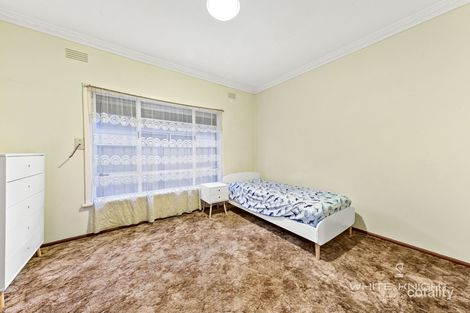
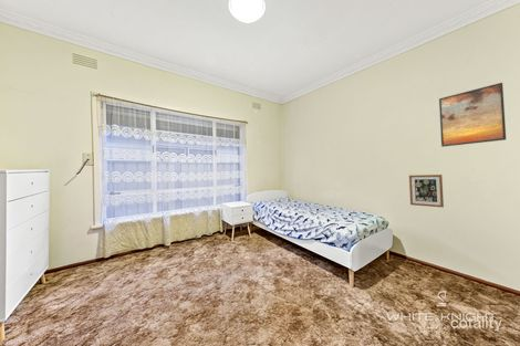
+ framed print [438,82,507,148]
+ wall art [408,174,445,209]
